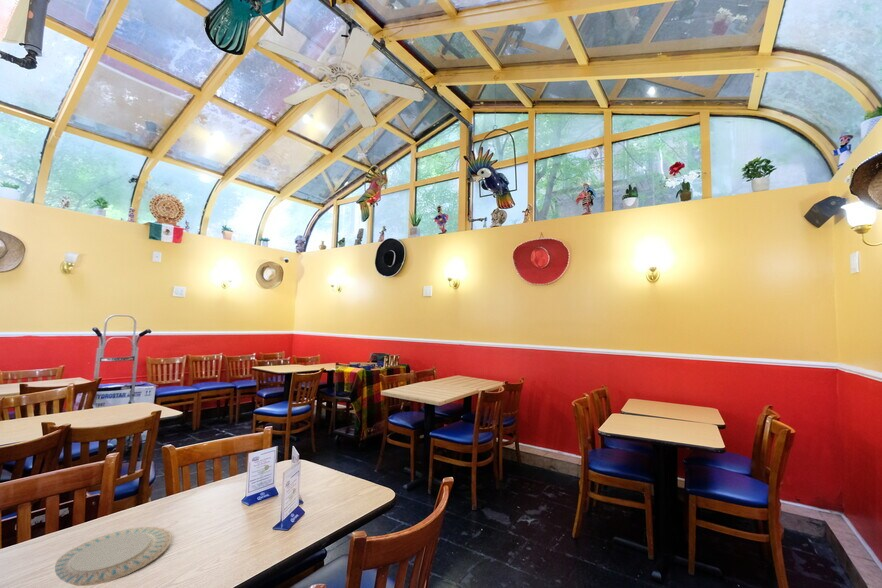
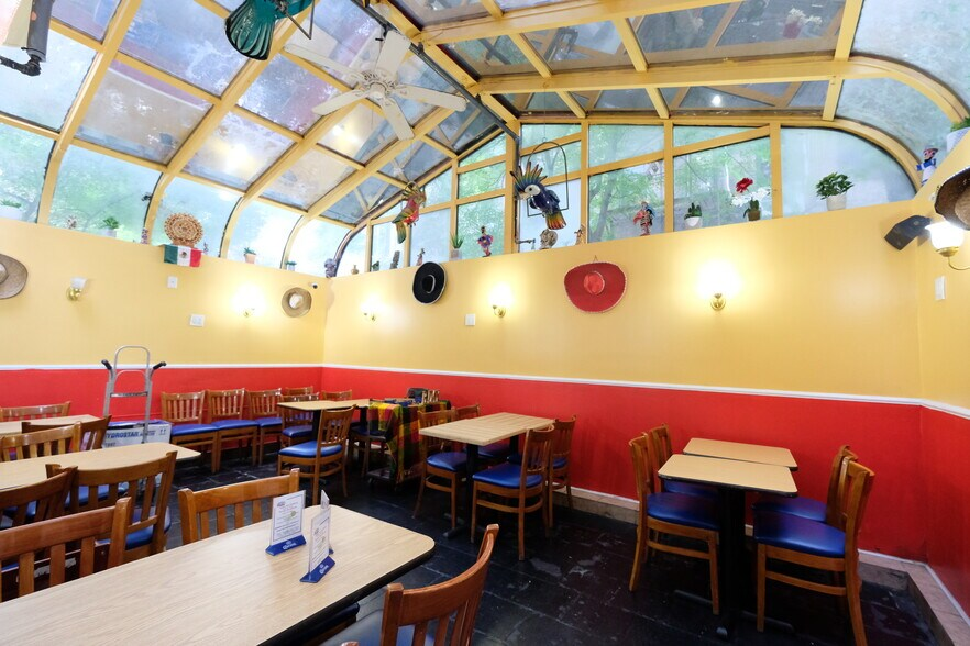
- chinaware [54,526,173,587]
